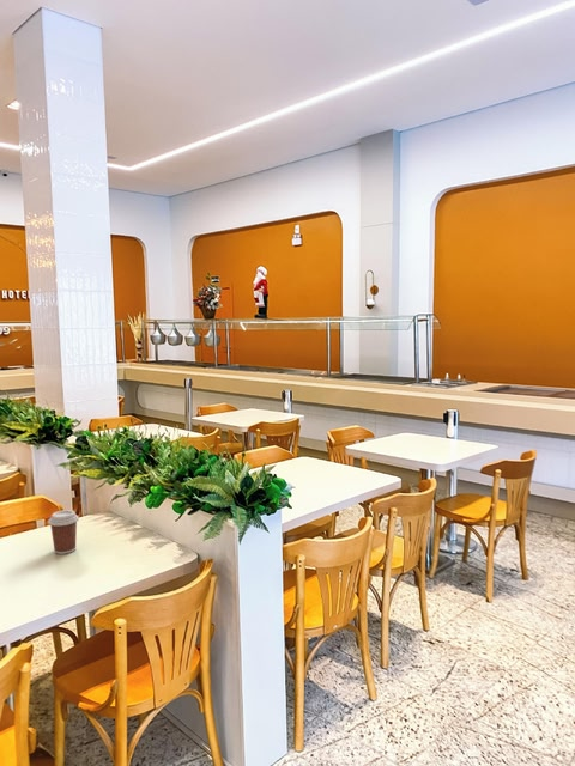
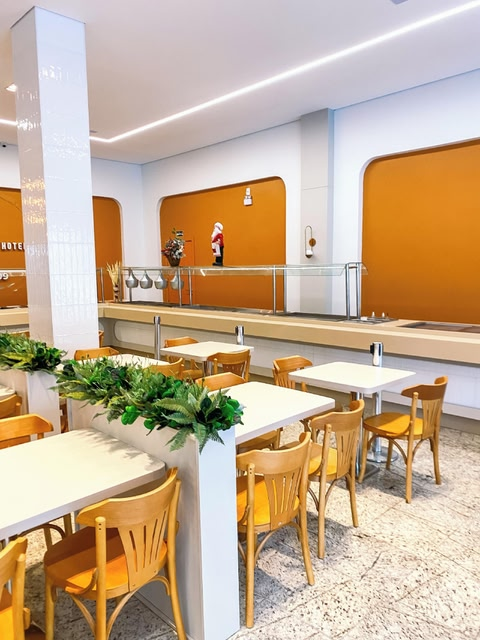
- coffee cup [47,509,80,555]
